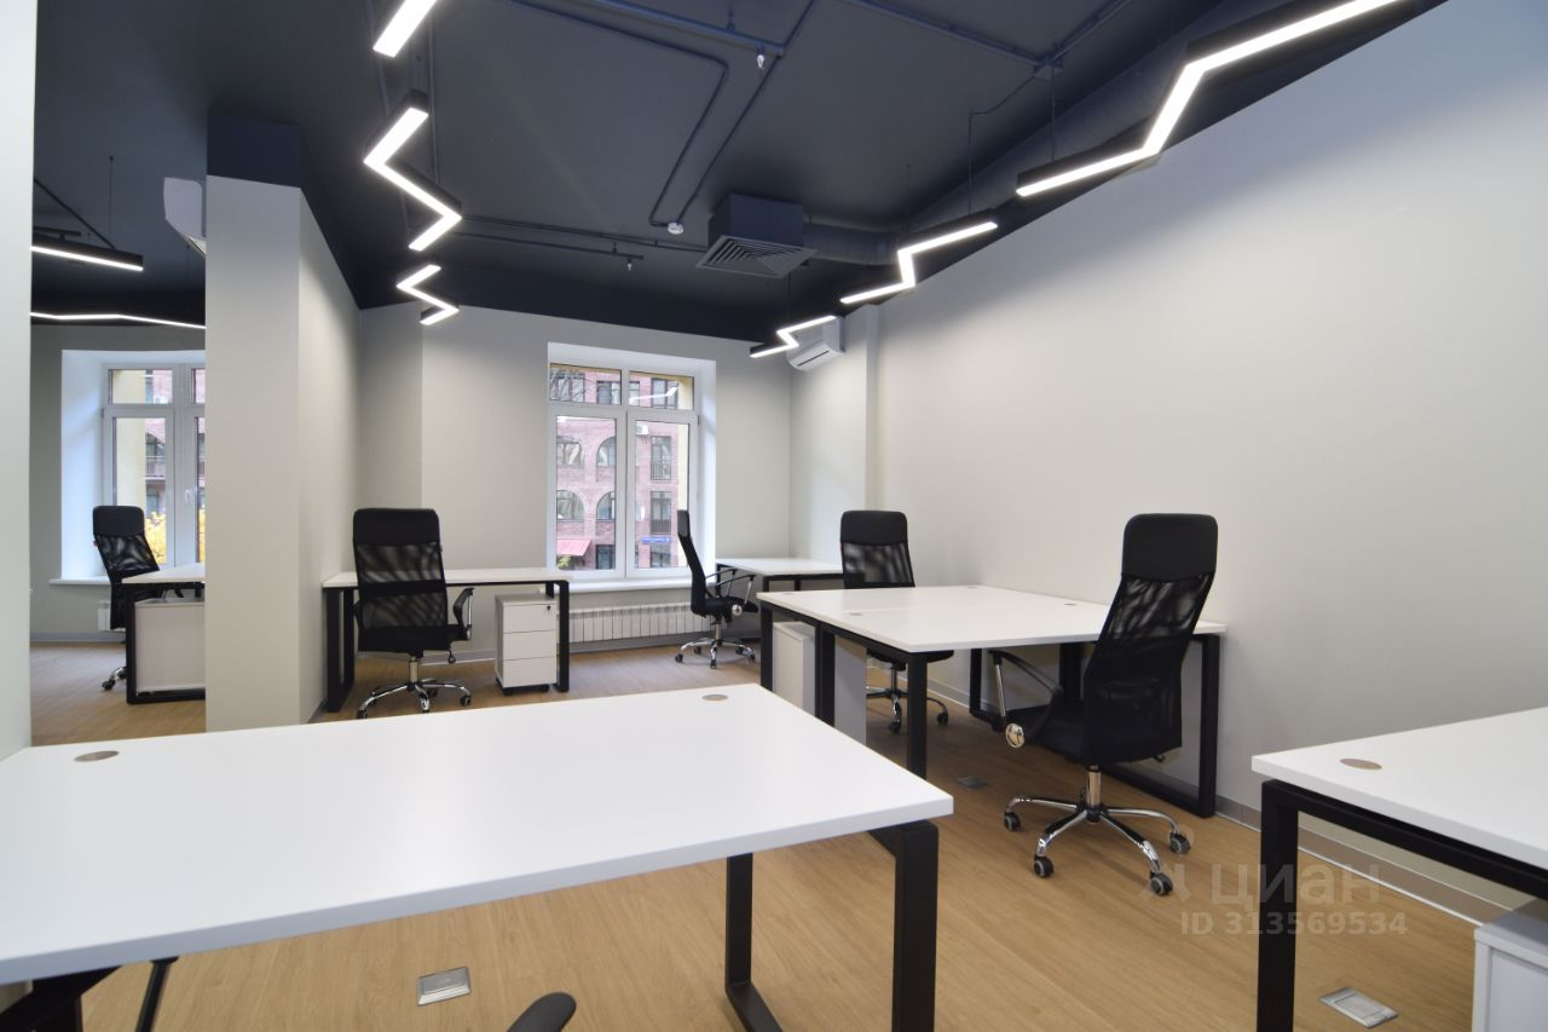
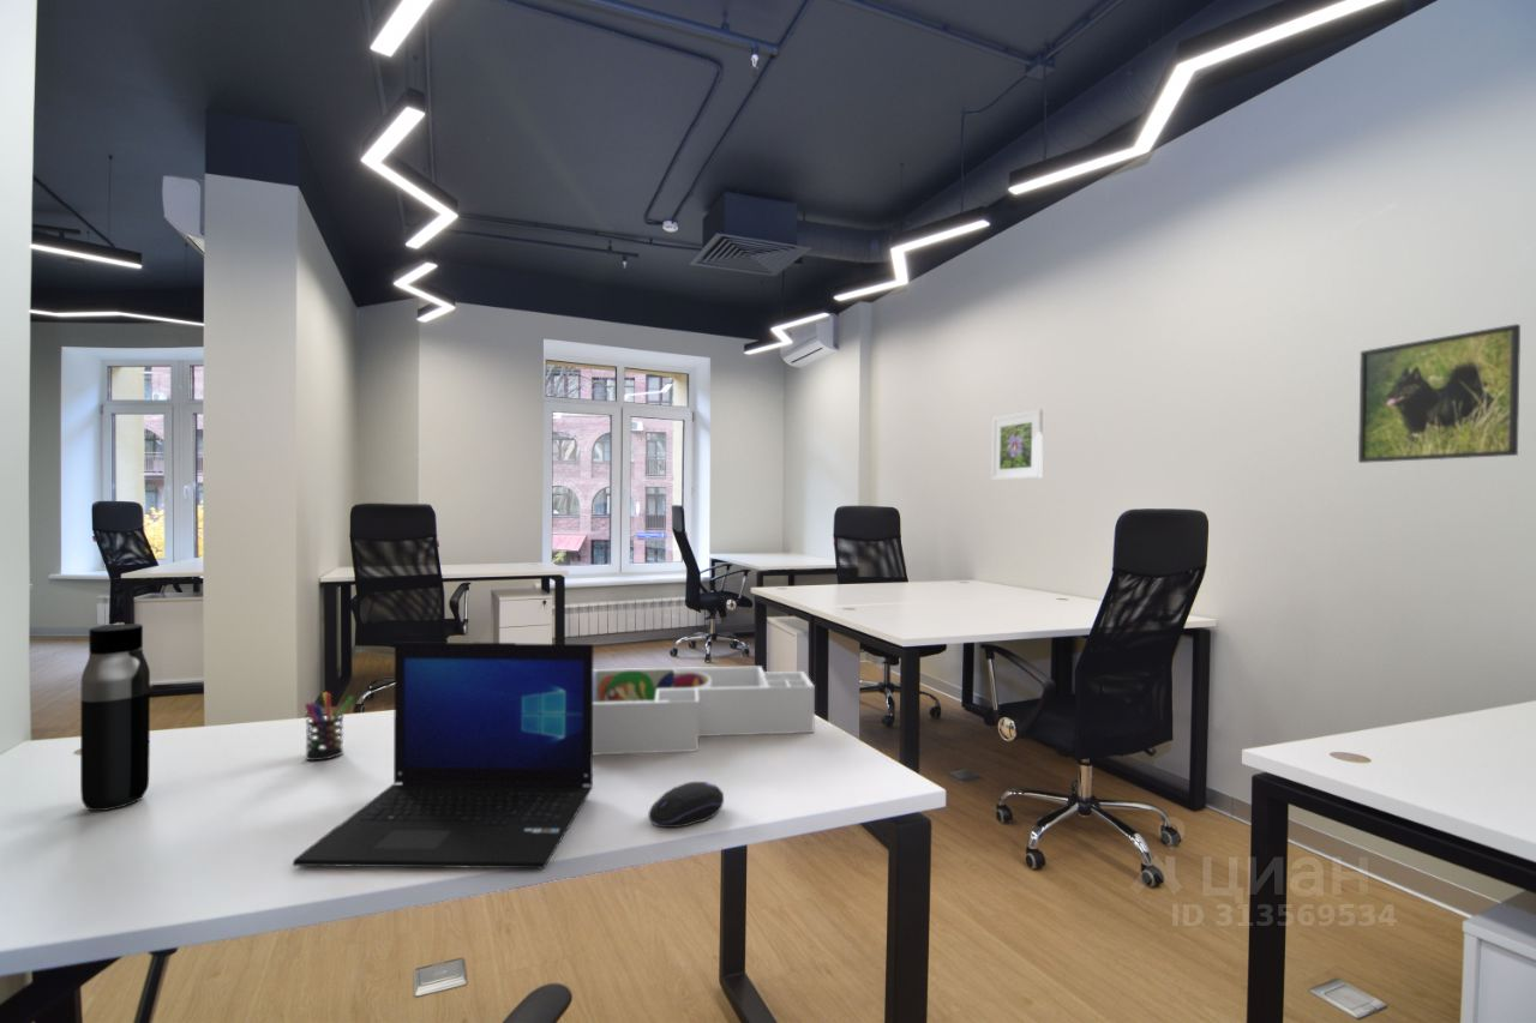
+ water bottle [79,622,151,812]
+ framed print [990,408,1044,482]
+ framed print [1357,323,1522,464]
+ pen holder [304,691,354,762]
+ laptop [292,640,594,869]
+ computer mouse [647,781,725,829]
+ desk organizer [593,666,816,756]
